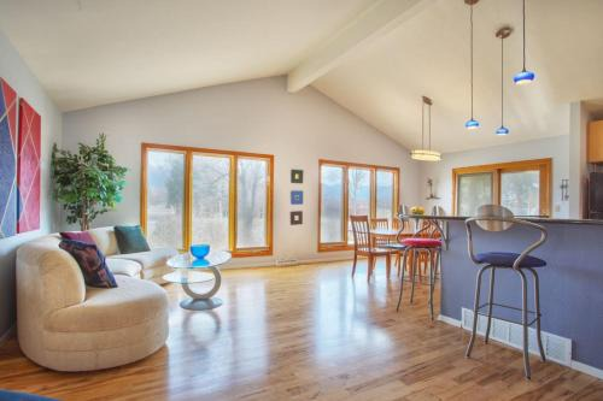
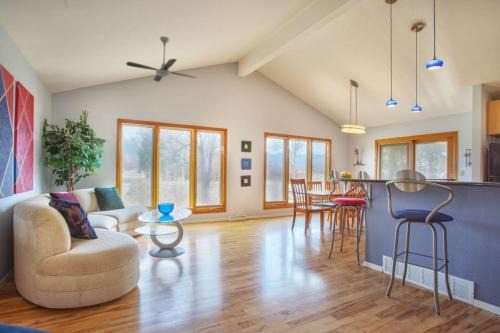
+ ceiling fan [125,35,198,83]
